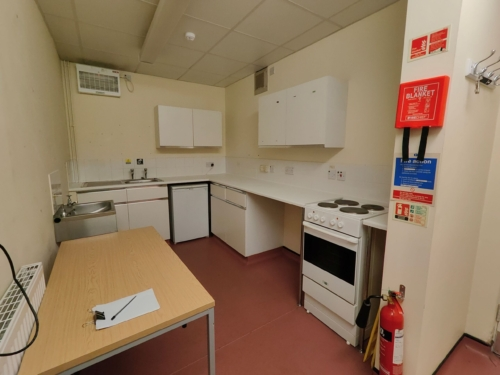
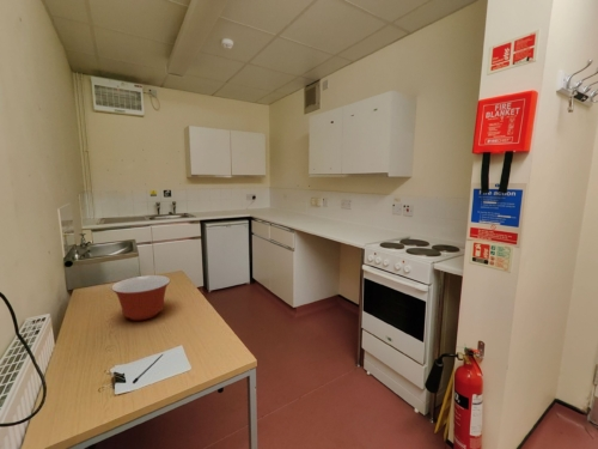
+ mixing bowl [110,274,171,321]
